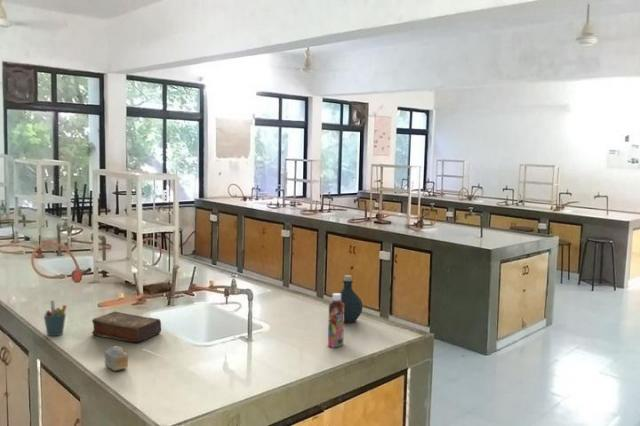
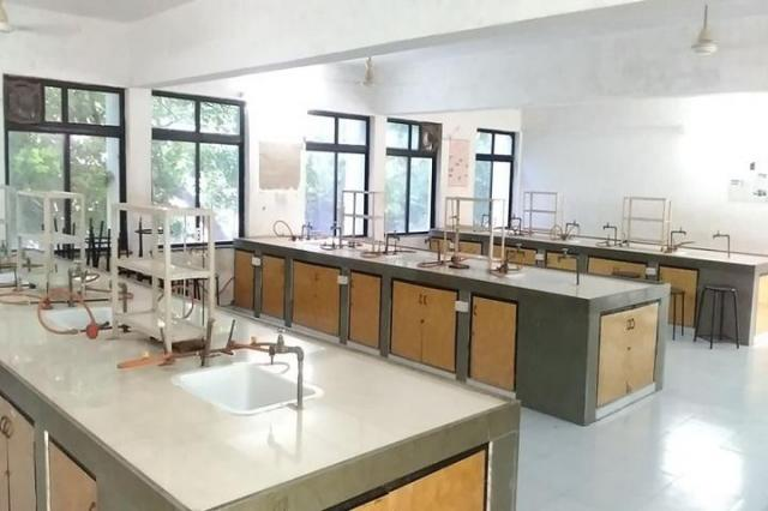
- book [91,311,162,343]
- beverage bottle [327,292,345,348]
- flask [338,274,363,324]
- pen holder [43,300,68,337]
- cake slice [103,345,129,372]
